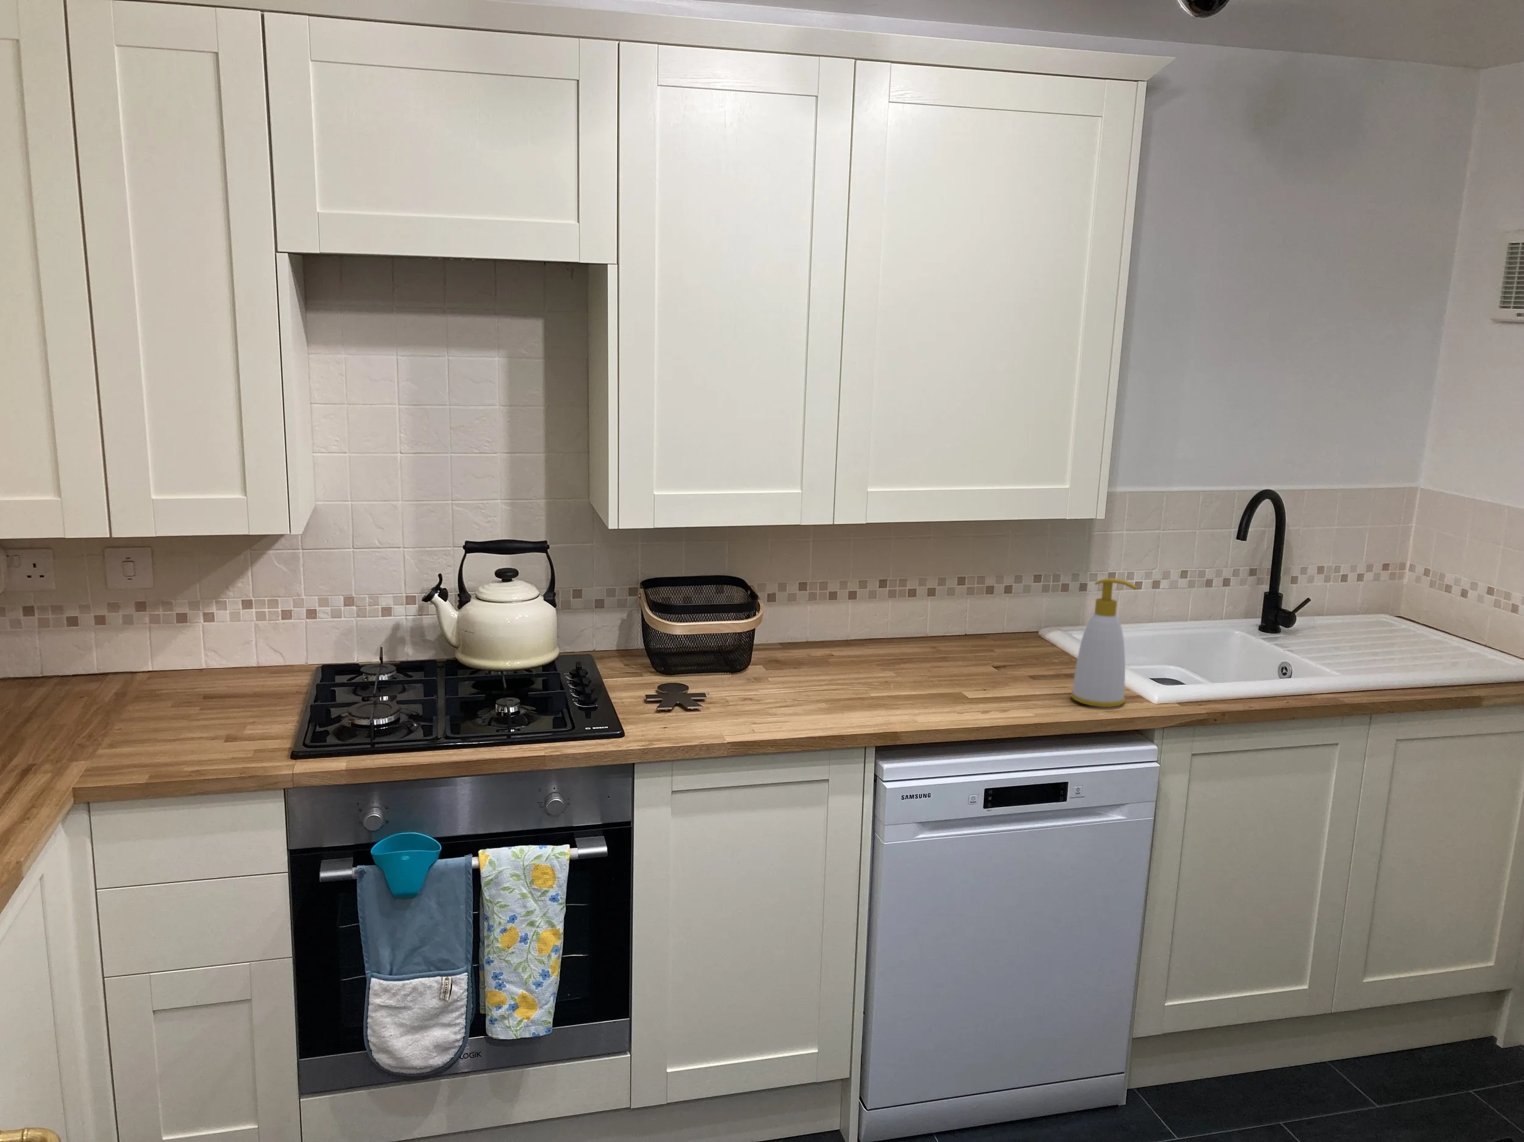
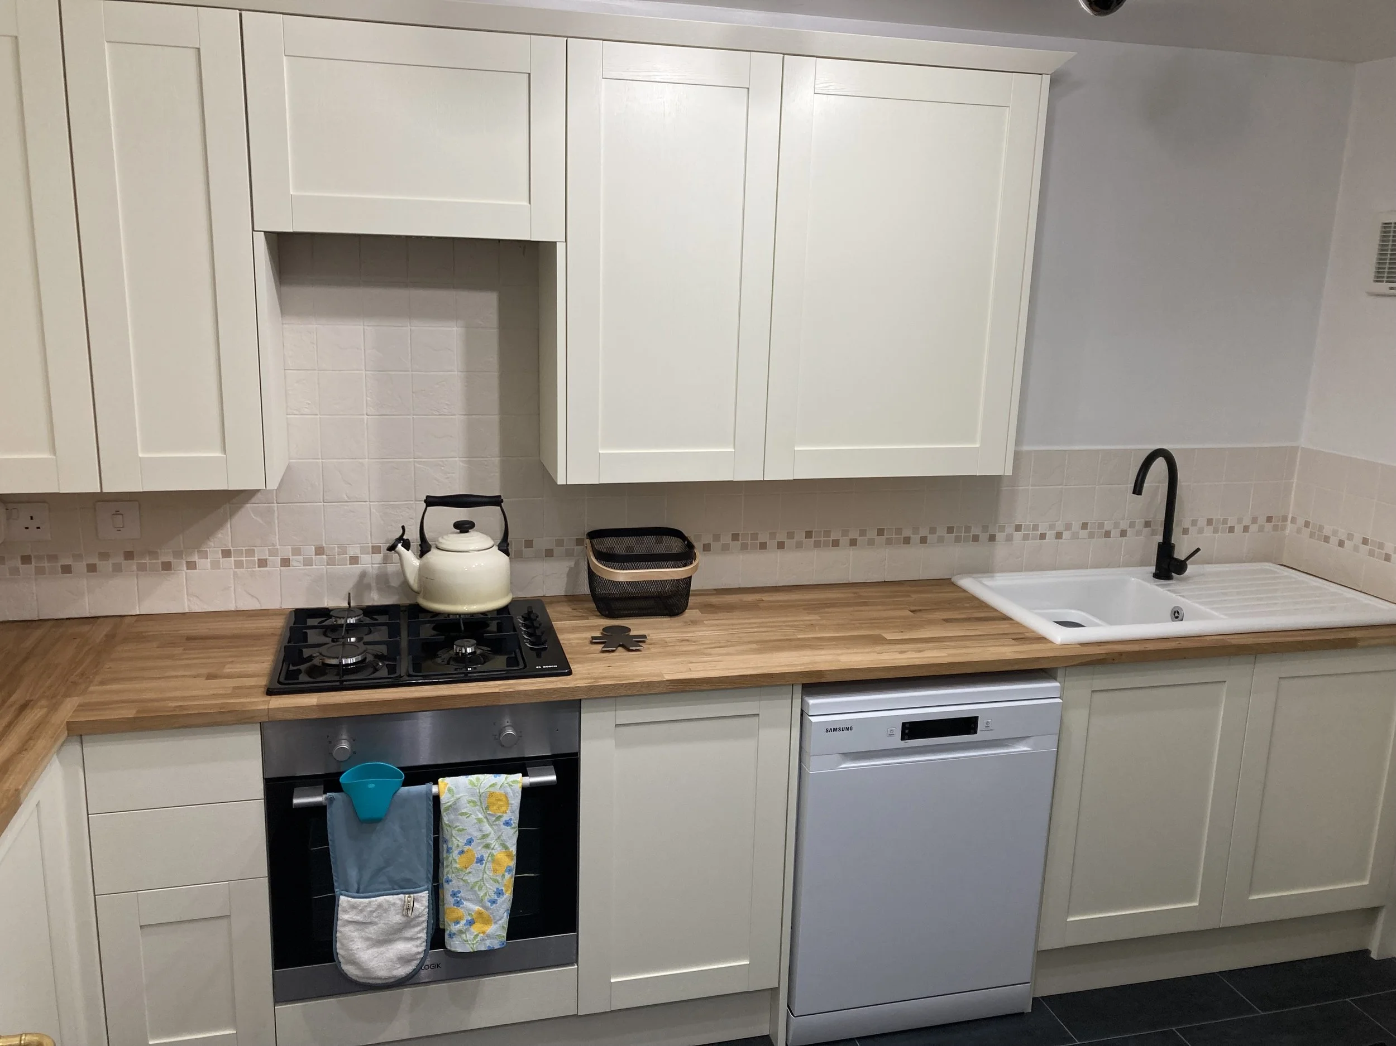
- soap bottle [1070,577,1138,708]
